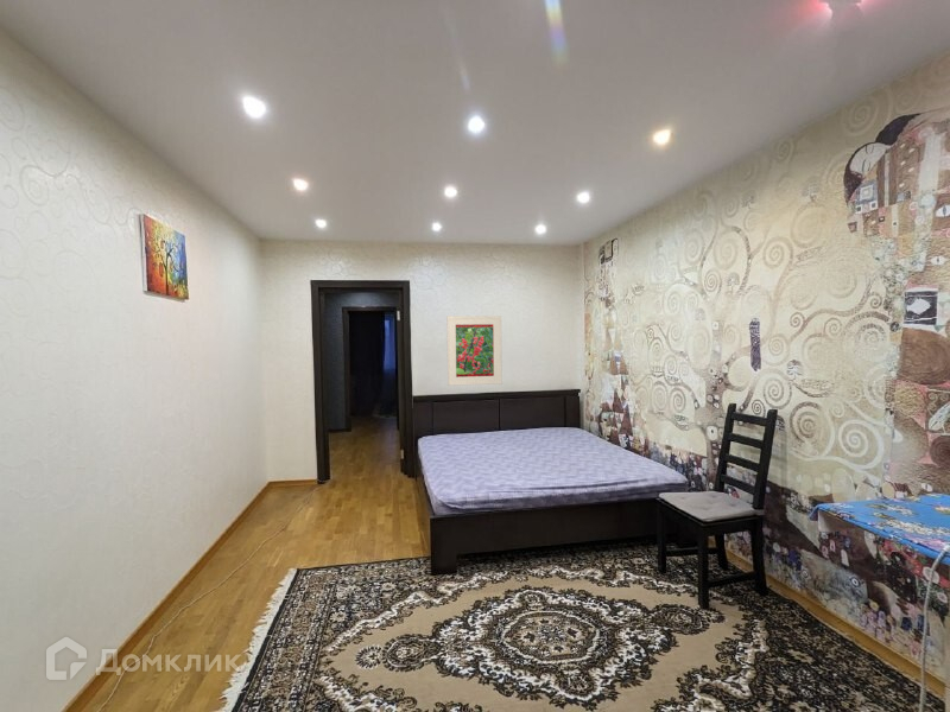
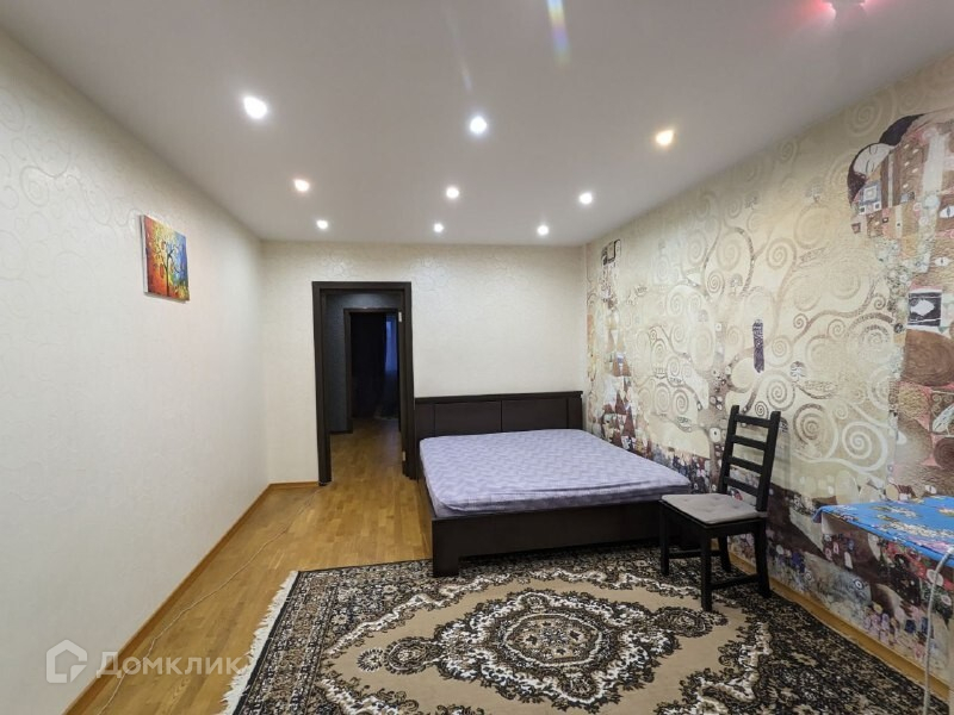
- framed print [445,314,504,387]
